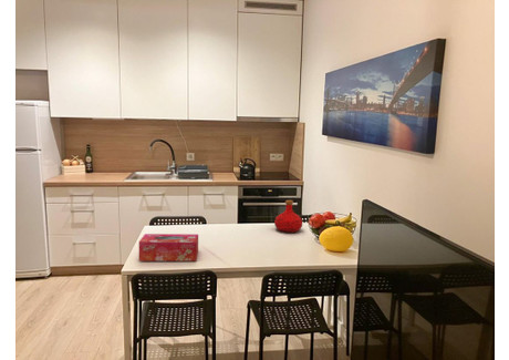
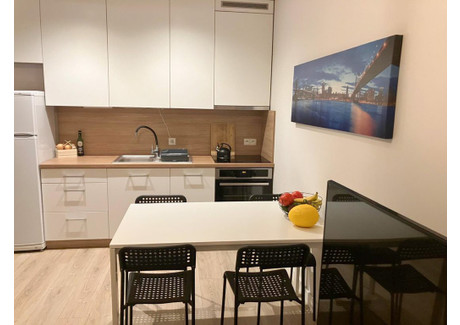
- bottle [273,199,303,234]
- tissue box [138,233,199,263]
